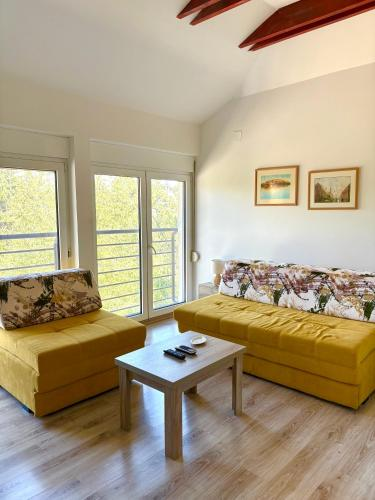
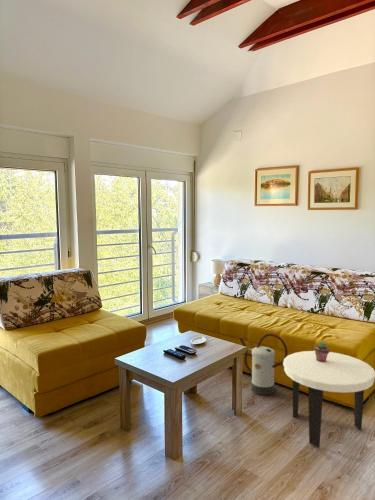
+ side table [282,350,375,448]
+ watering can [239,333,289,396]
+ potted succulent [313,341,331,362]
